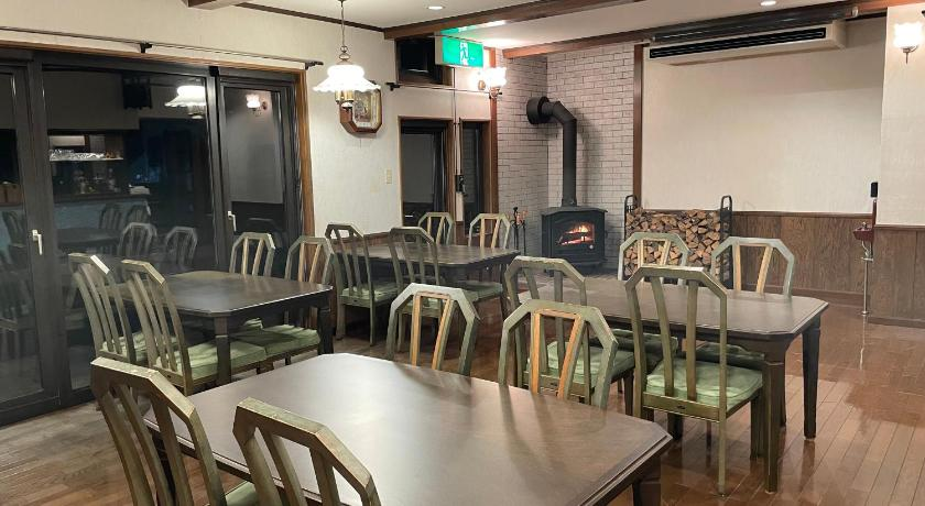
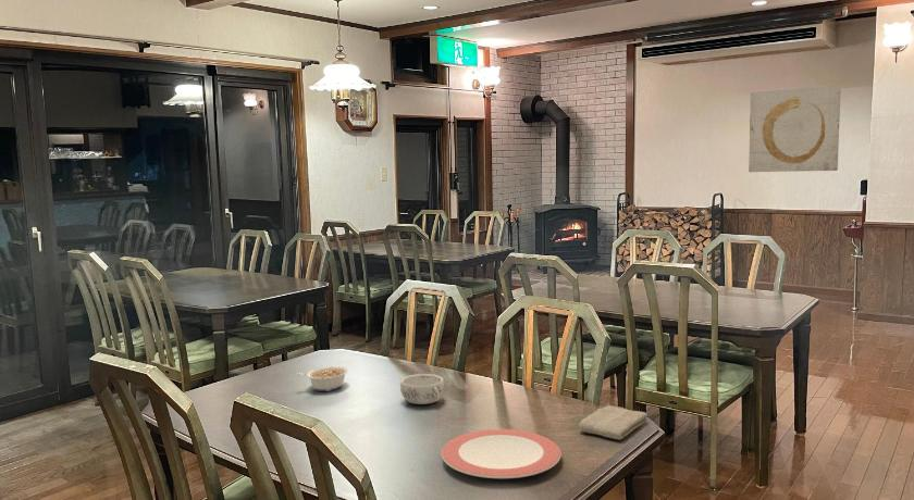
+ washcloth [578,404,649,441]
+ plate [441,428,563,479]
+ legume [296,365,349,392]
+ wall art [748,85,842,173]
+ decorative bowl [399,373,445,405]
